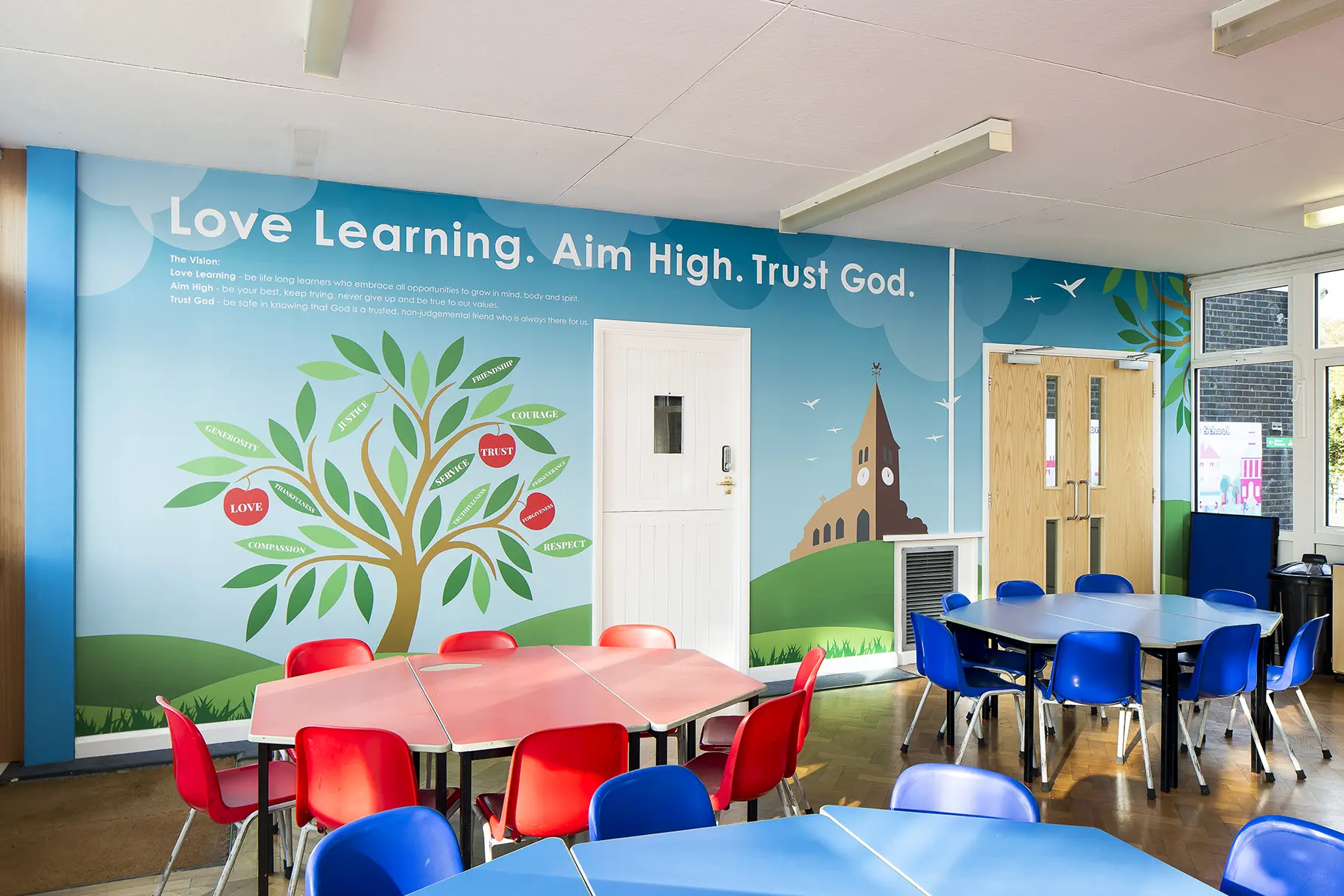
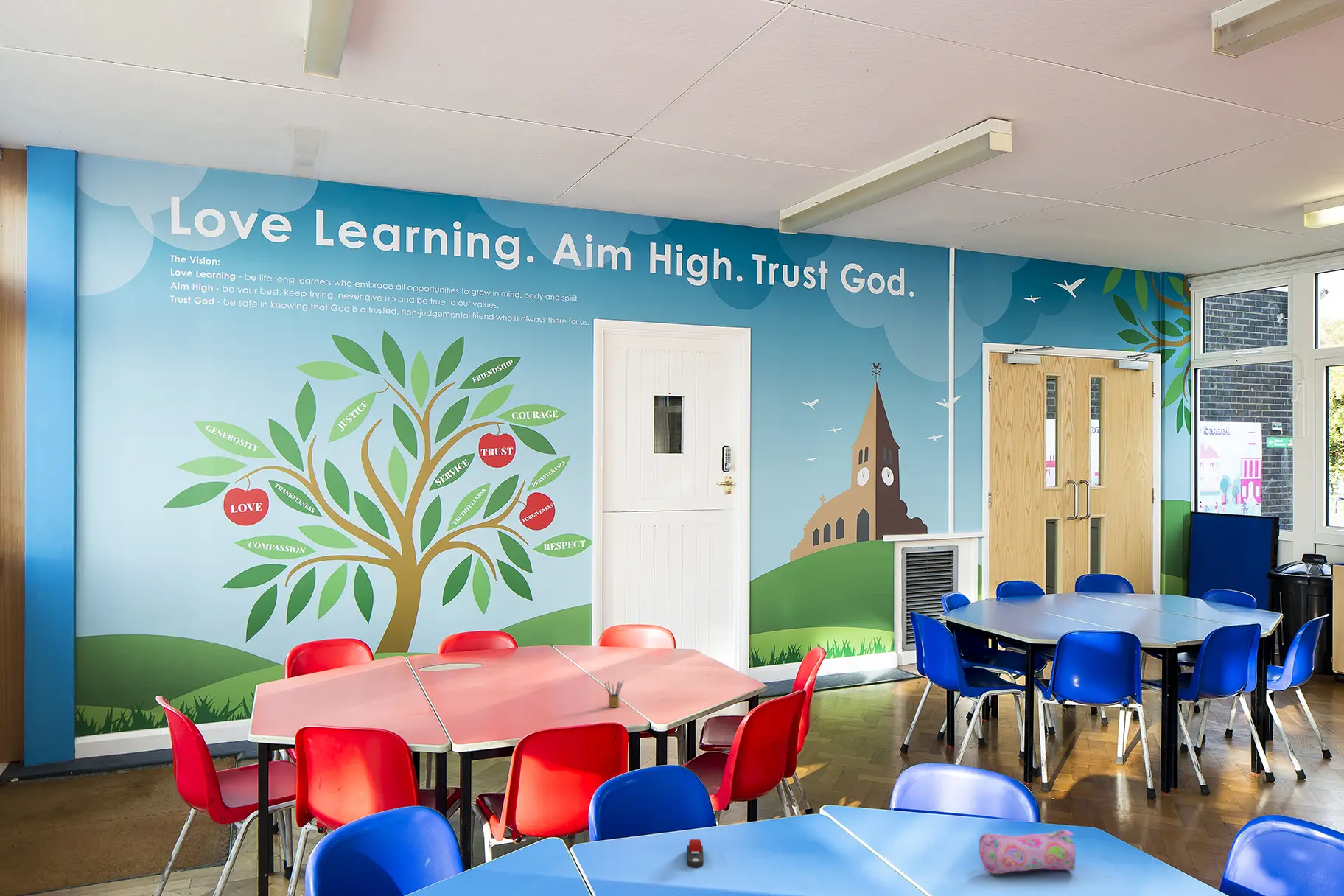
+ stapler [687,839,704,868]
+ pencil box [603,680,624,708]
+ pencil case [978,830,1077,875]
